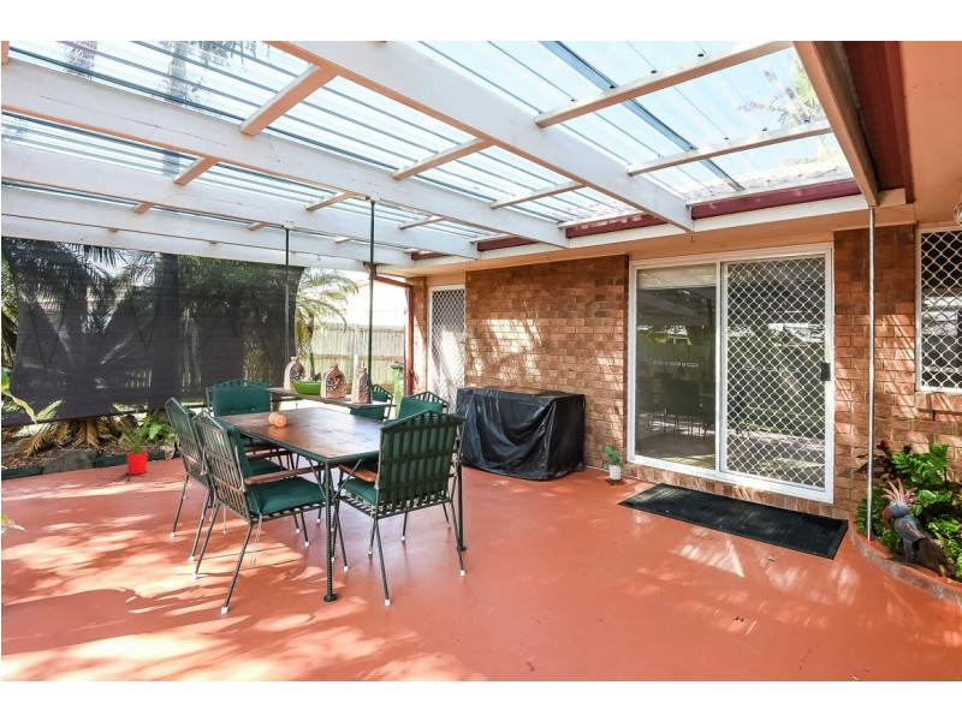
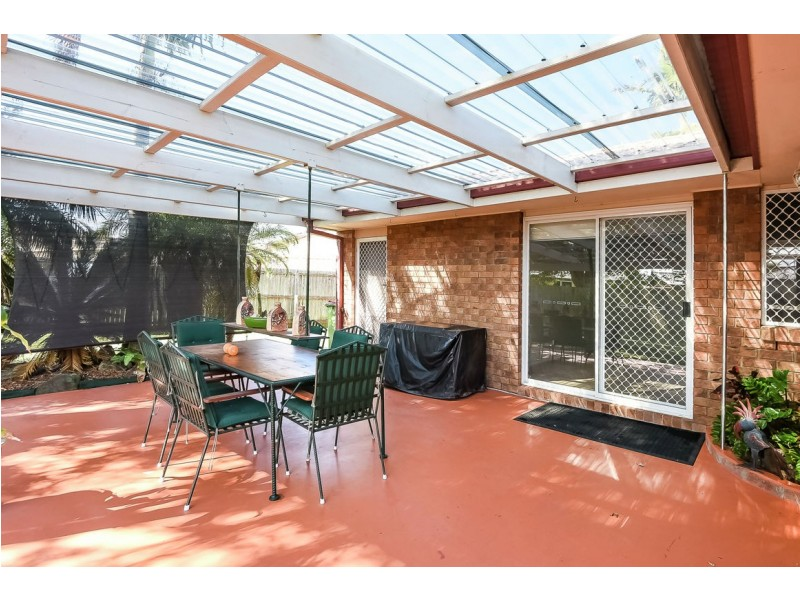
- potted plant [600,445,625,481]
- house plant [111,407,167,476]
